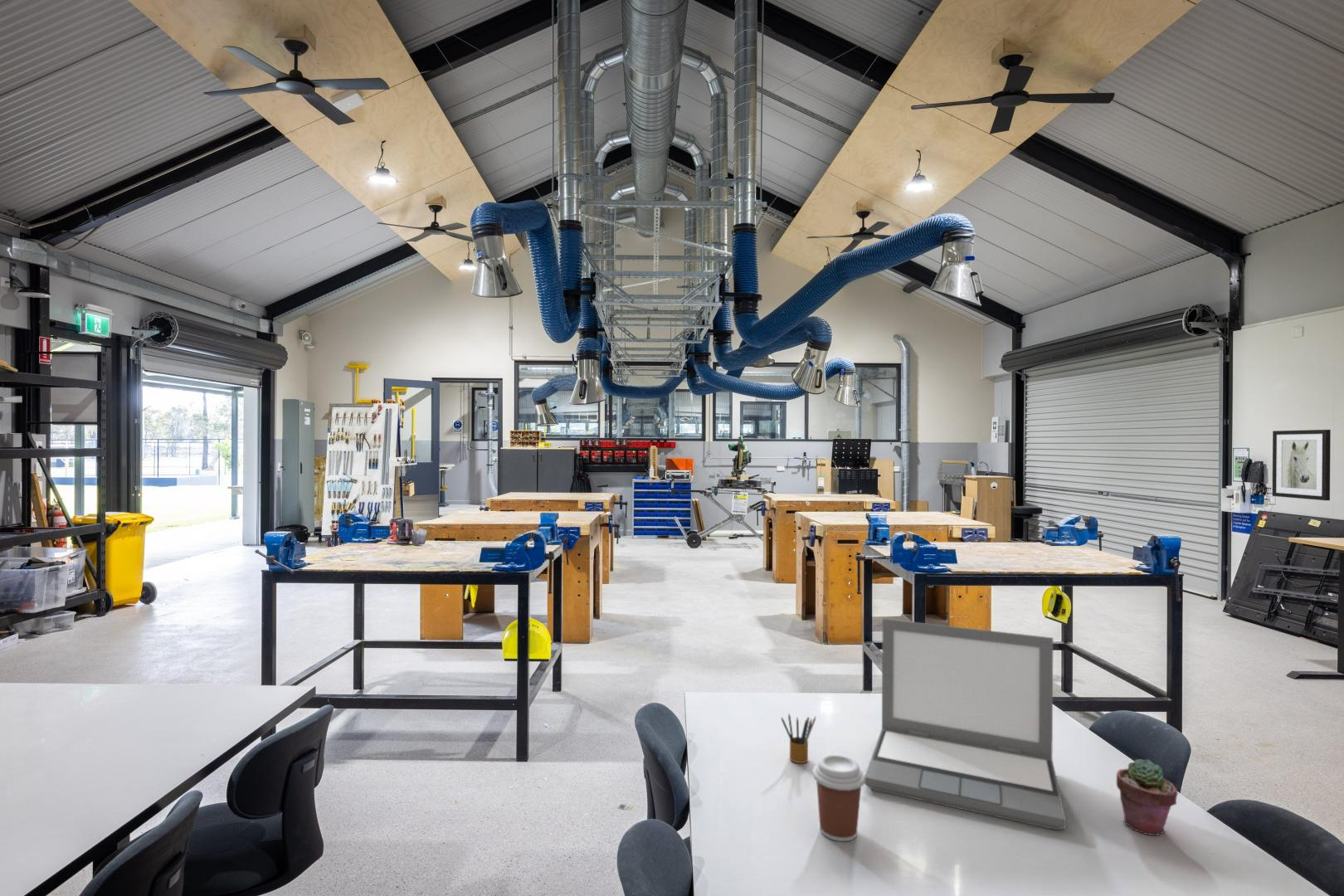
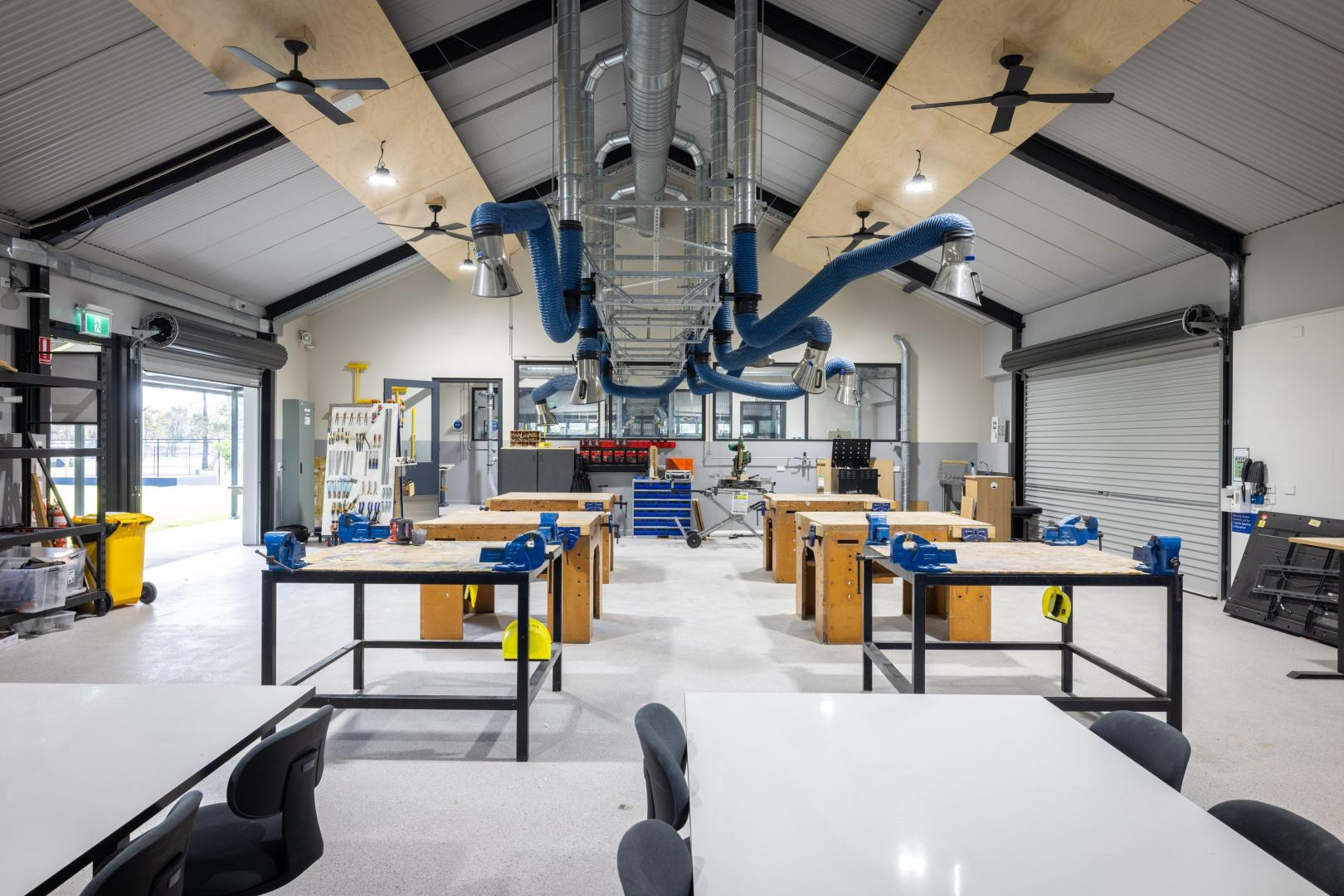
- laptop [864,618,1067,830]
- potted succulent [1116,758,1178,836]
- wall art [1272,429,1332,501]
- coffee cup [811,753,865,842]
- pencil box [780,713,816,764]
